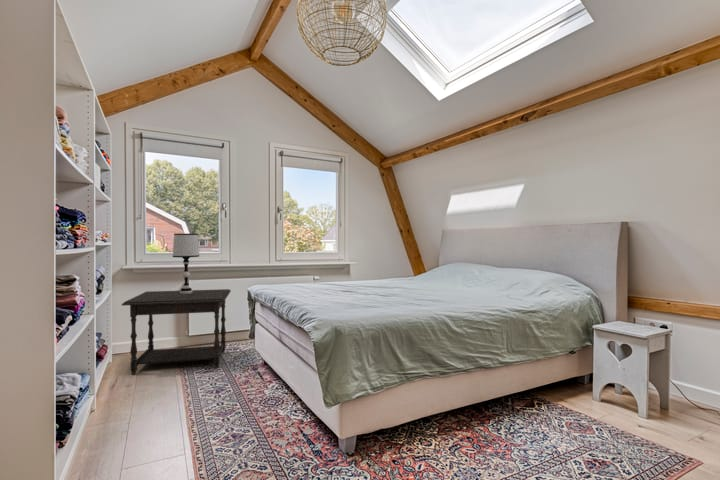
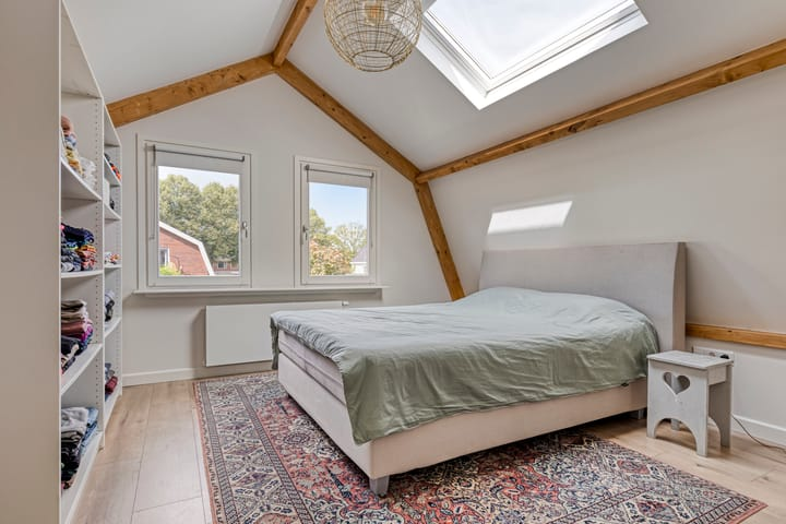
- table lamp [172,233,200,294]
- side table [121,288,232,376]
